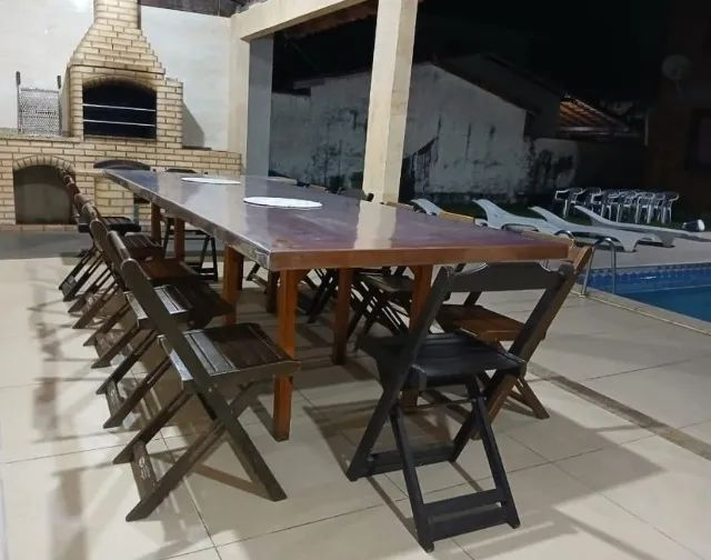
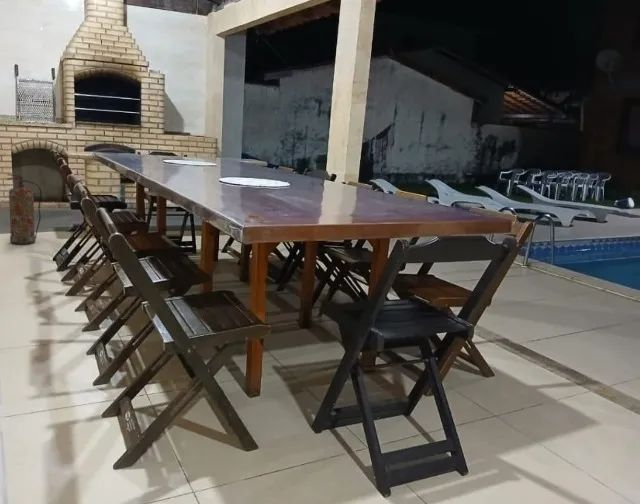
+ fire extinguisher [6,173,43,245]
